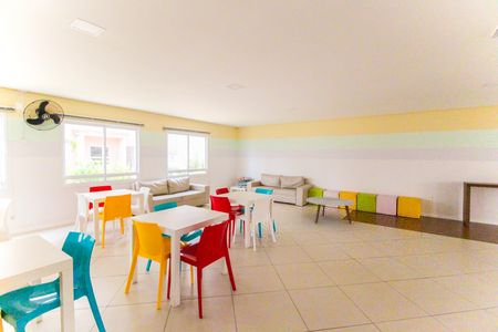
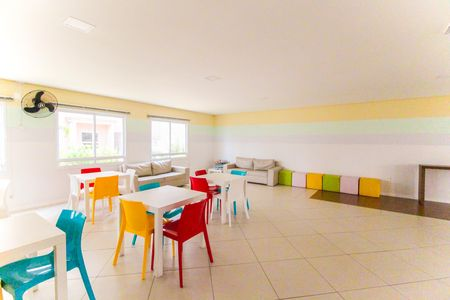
- coffee table [304,196,356,225]
